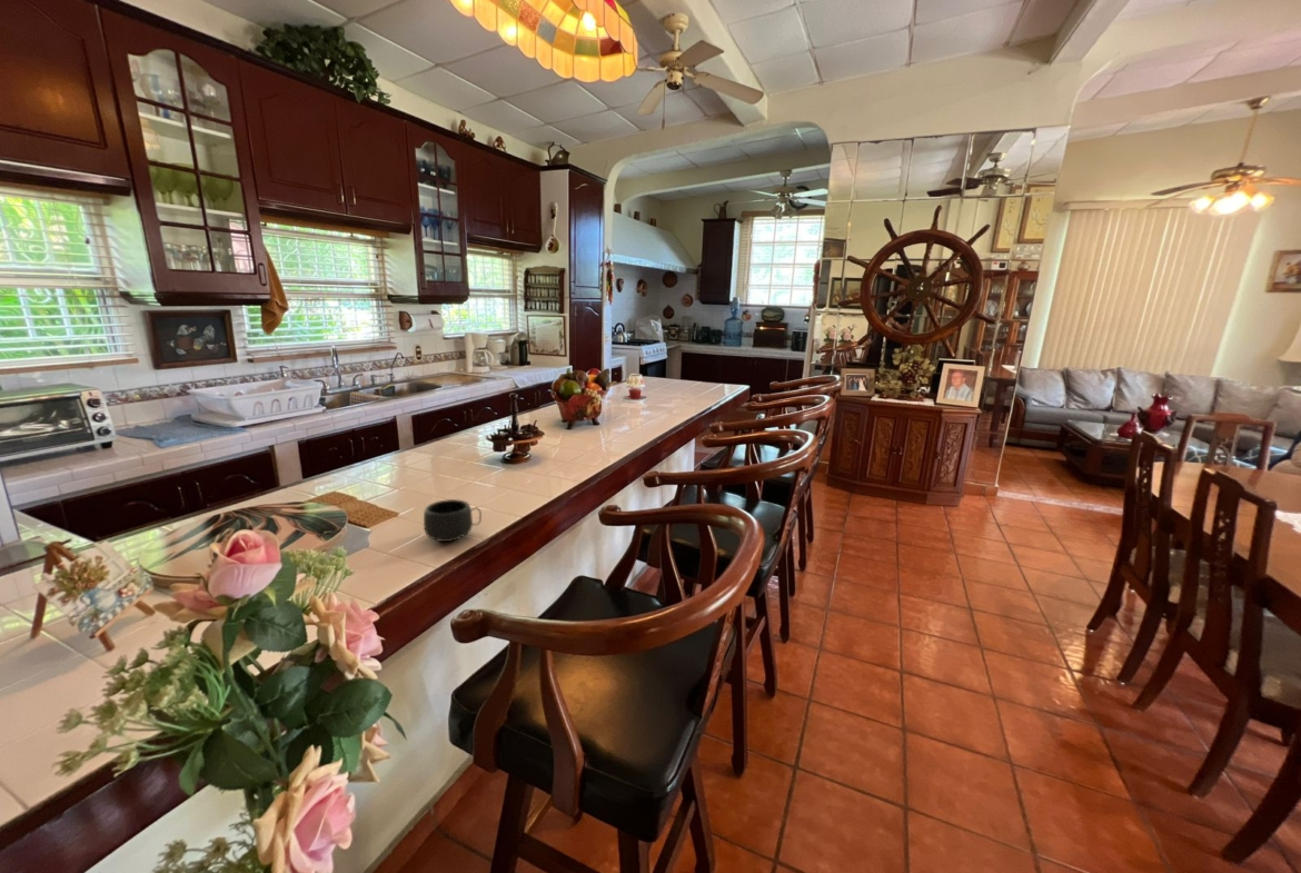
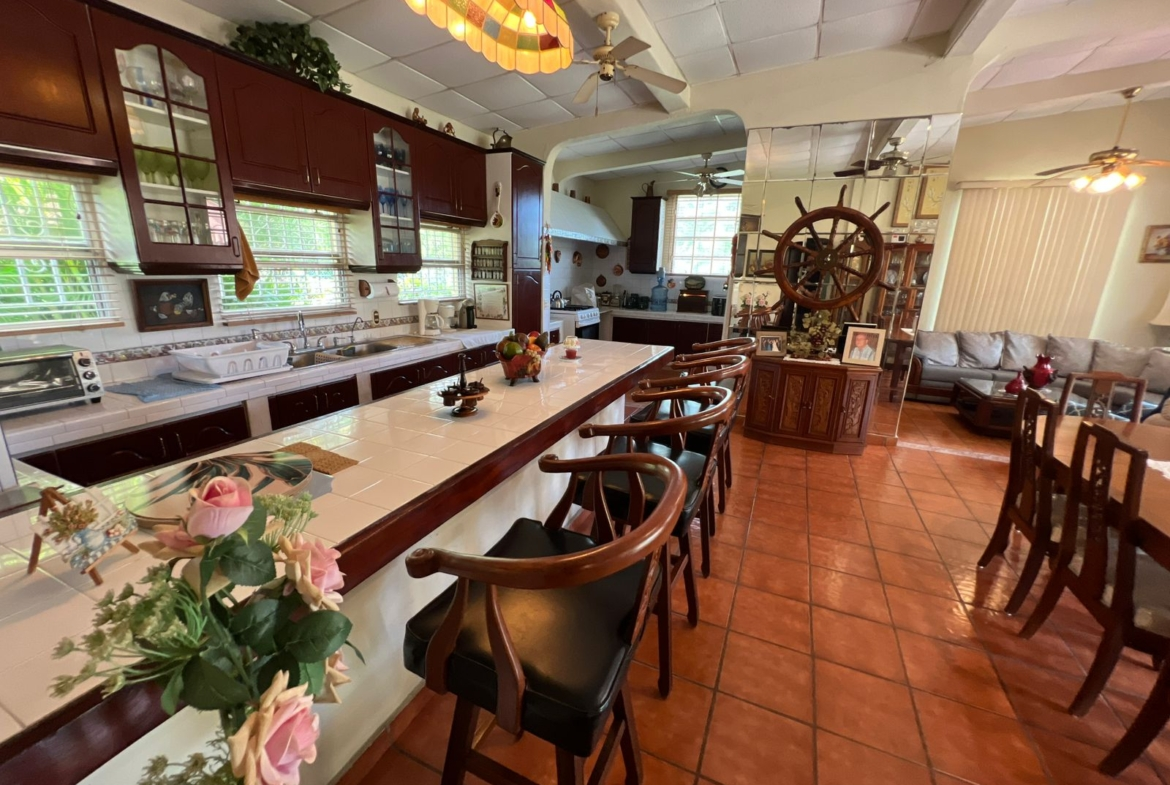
- mug [423,498,483,543]
